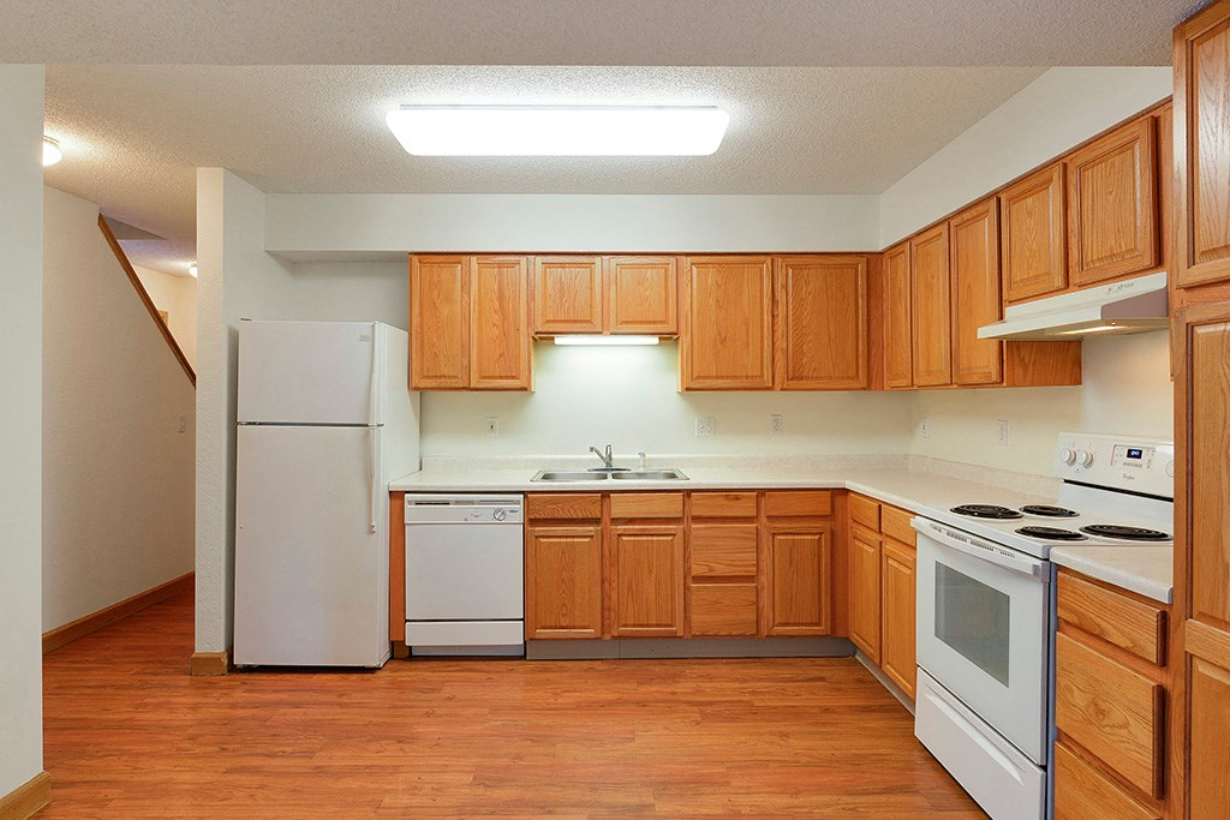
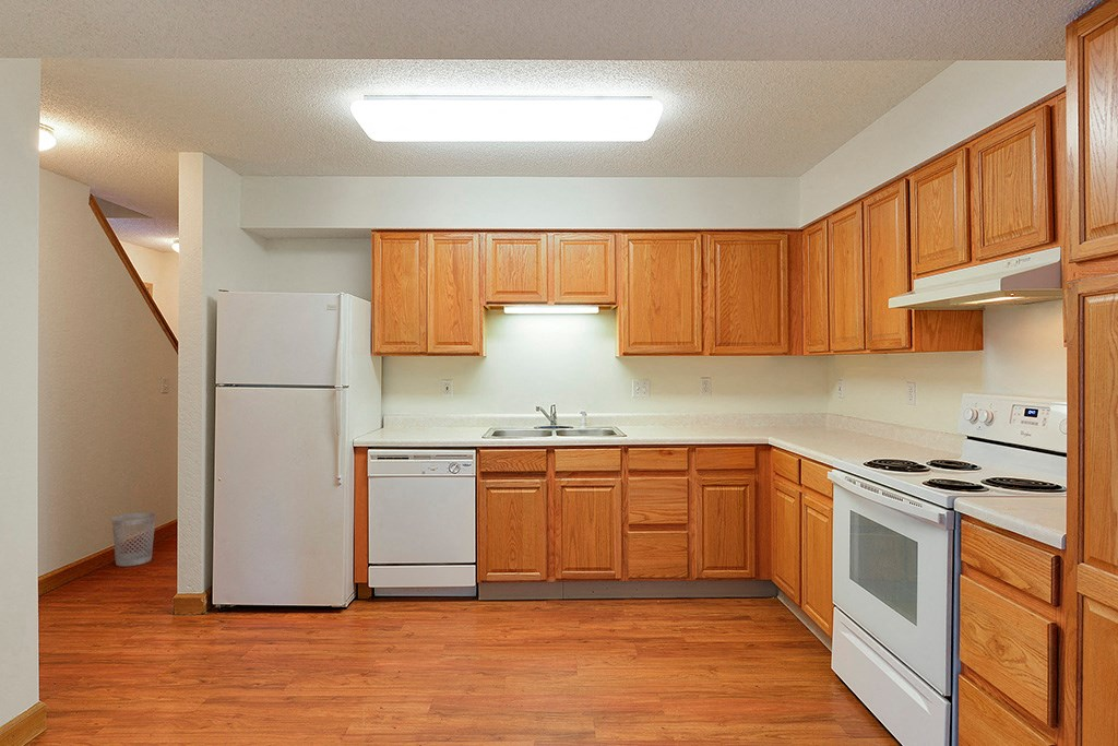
+ wastebasket [110,511,157,567]
